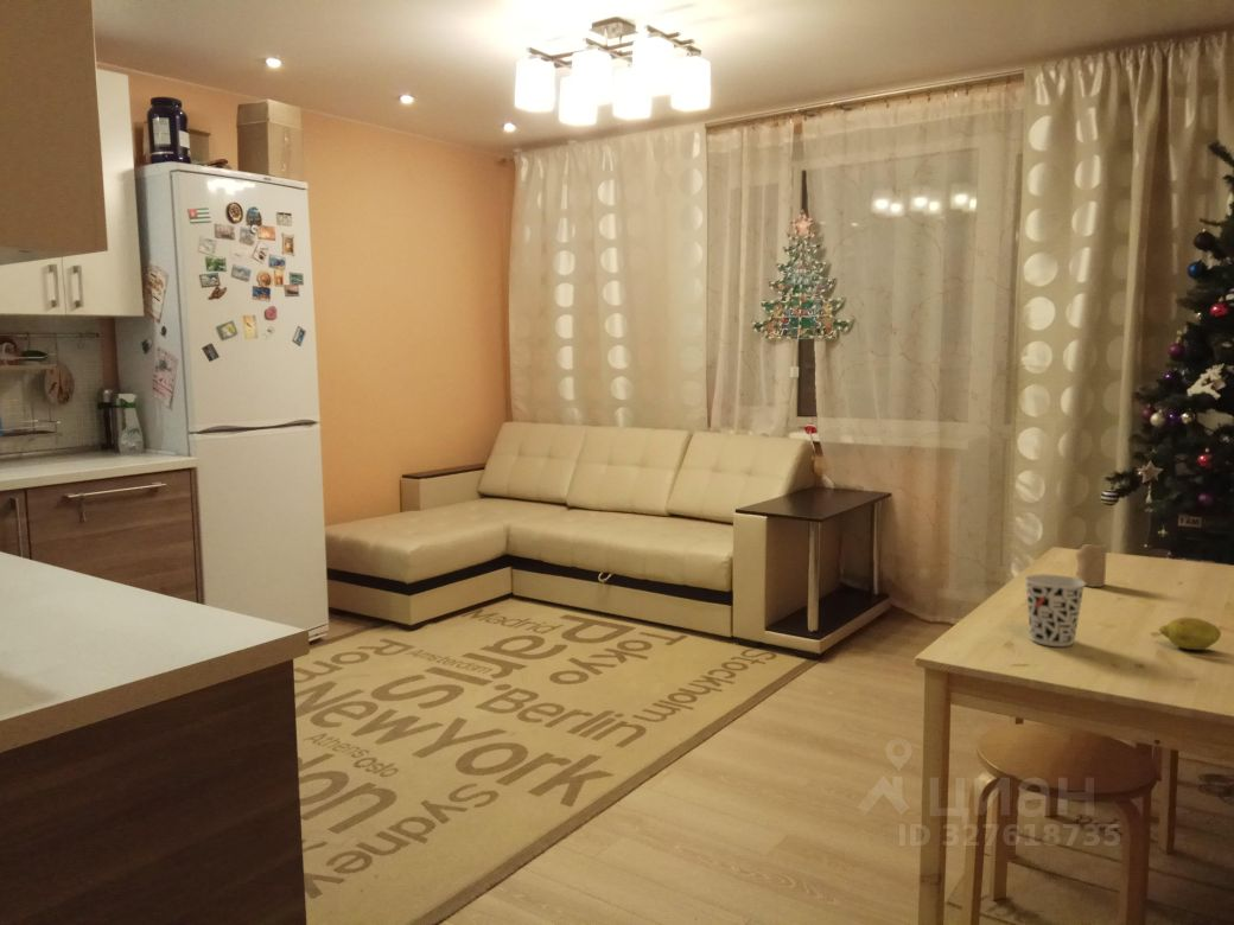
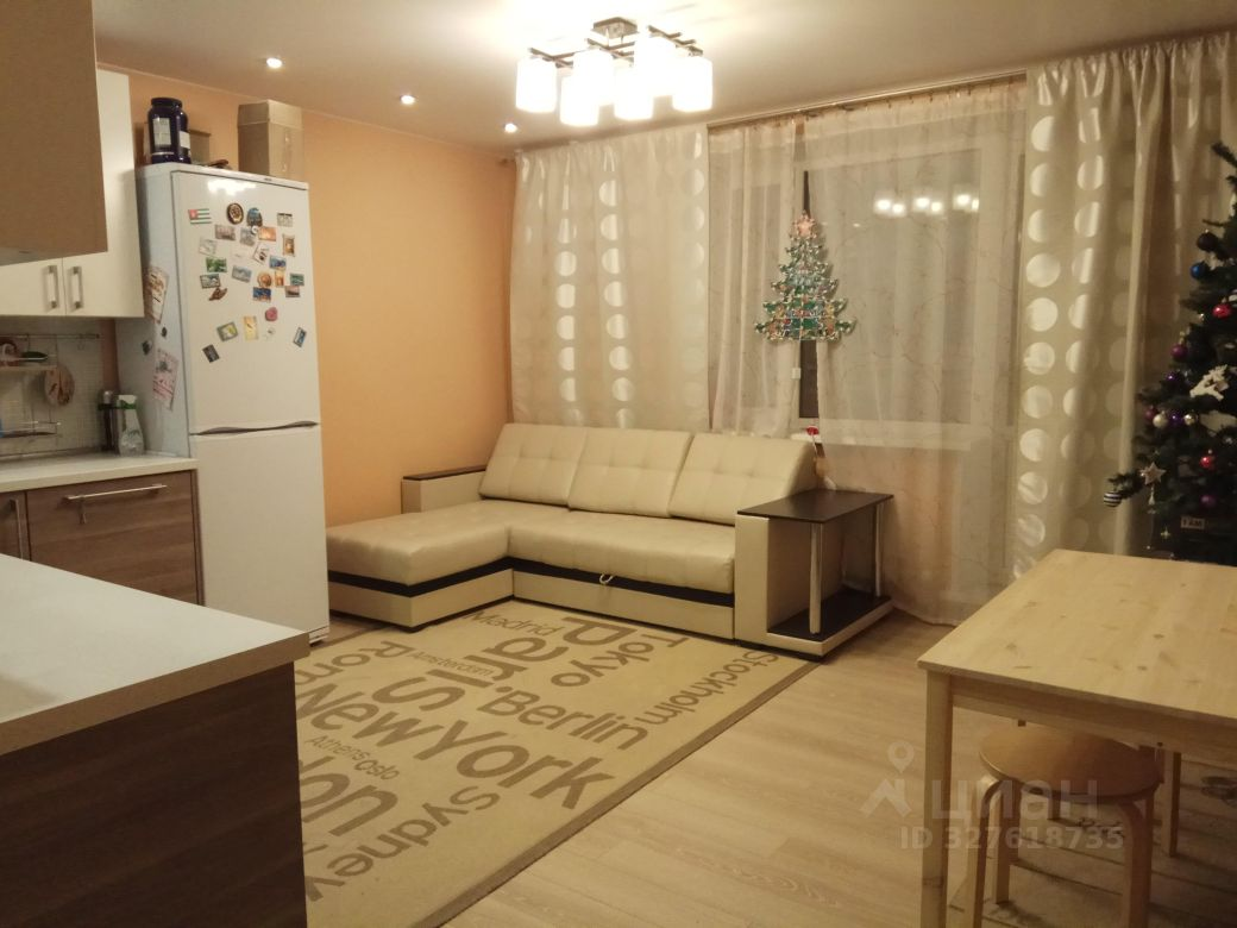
- cup [1023,573,1086,648]
- candle [1075,543,1108,588]
- fruit [1158,615,1222,651]
